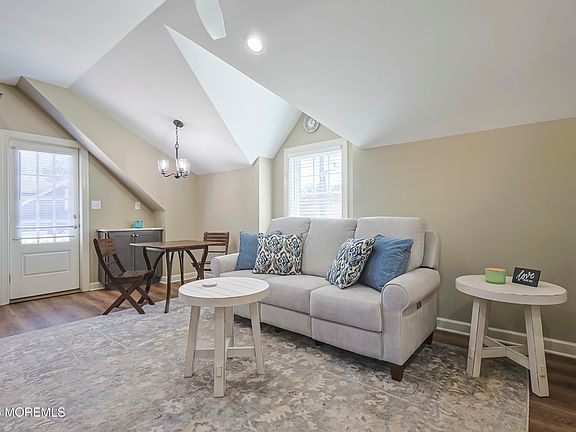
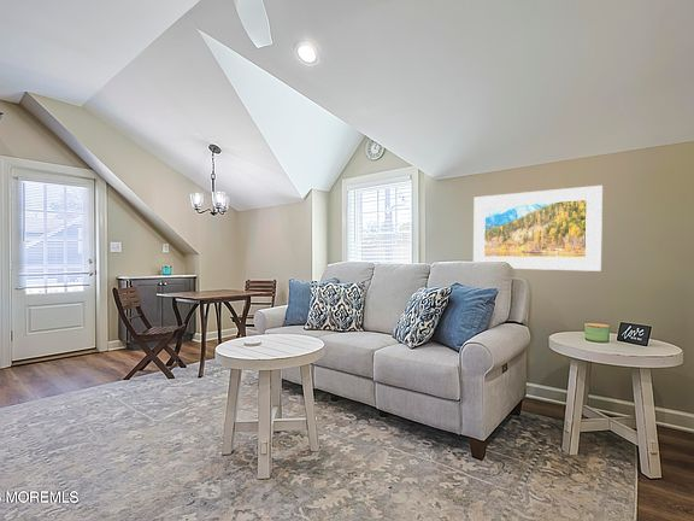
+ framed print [472,185,604,273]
